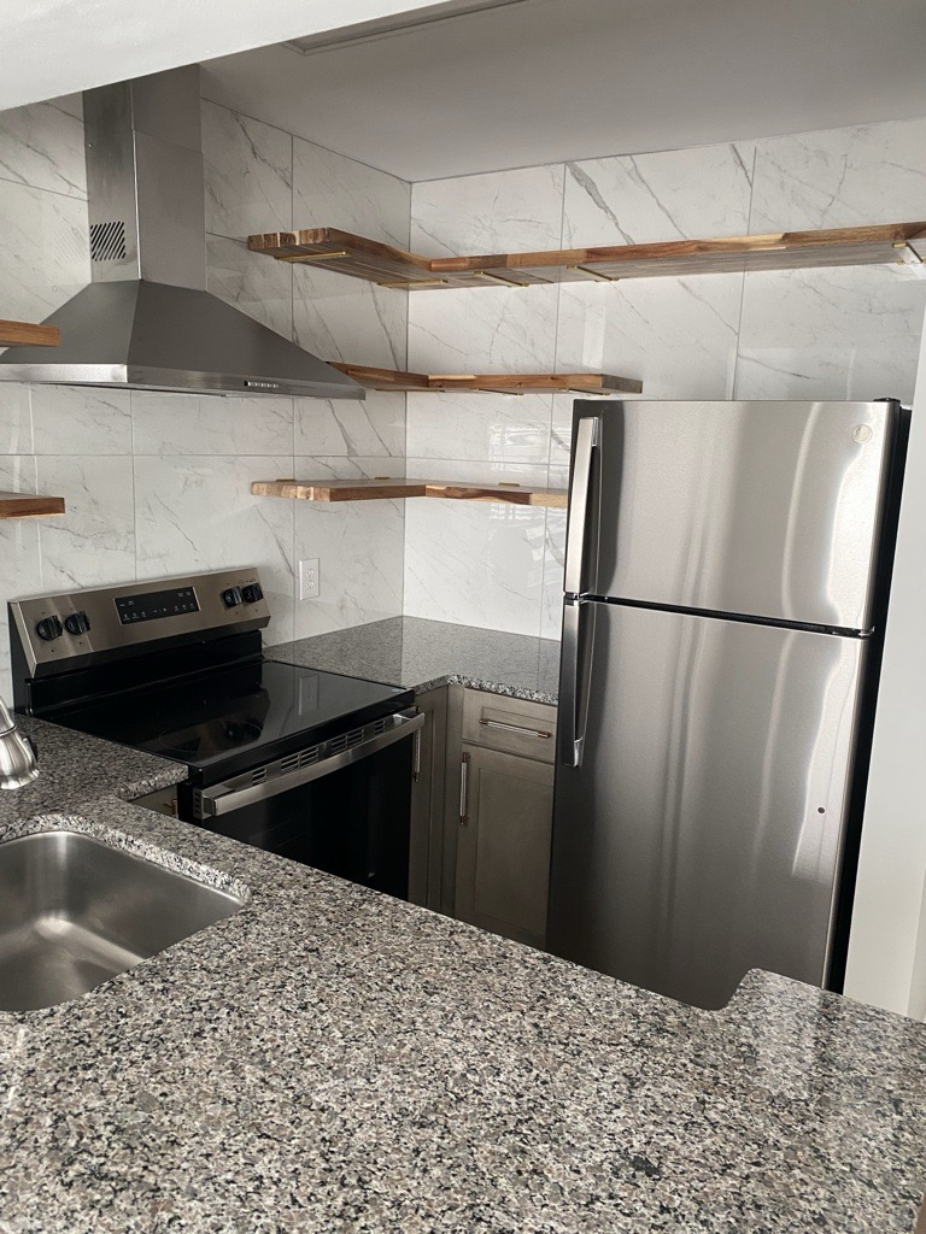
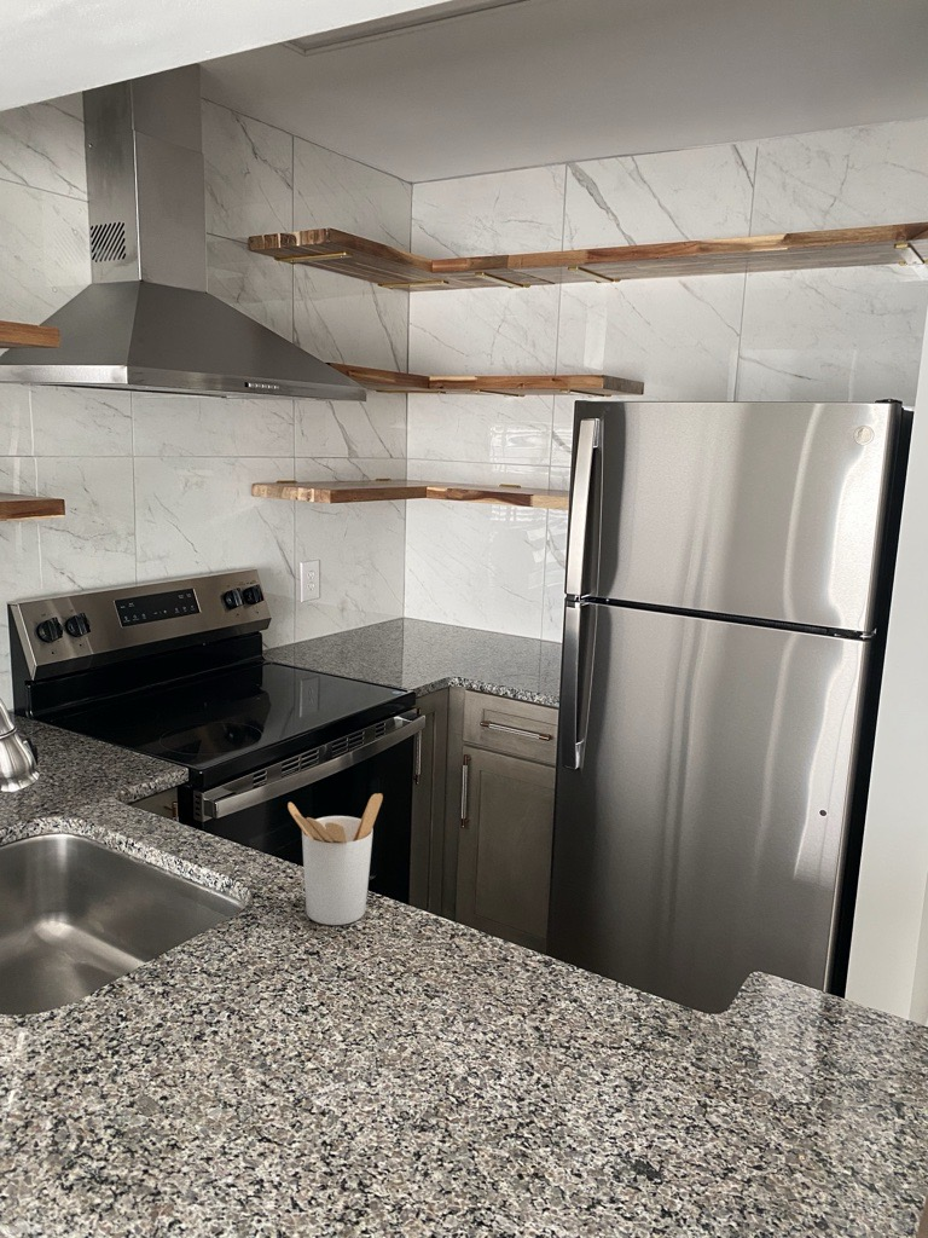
+ utensil holder [286,792,384,926]
